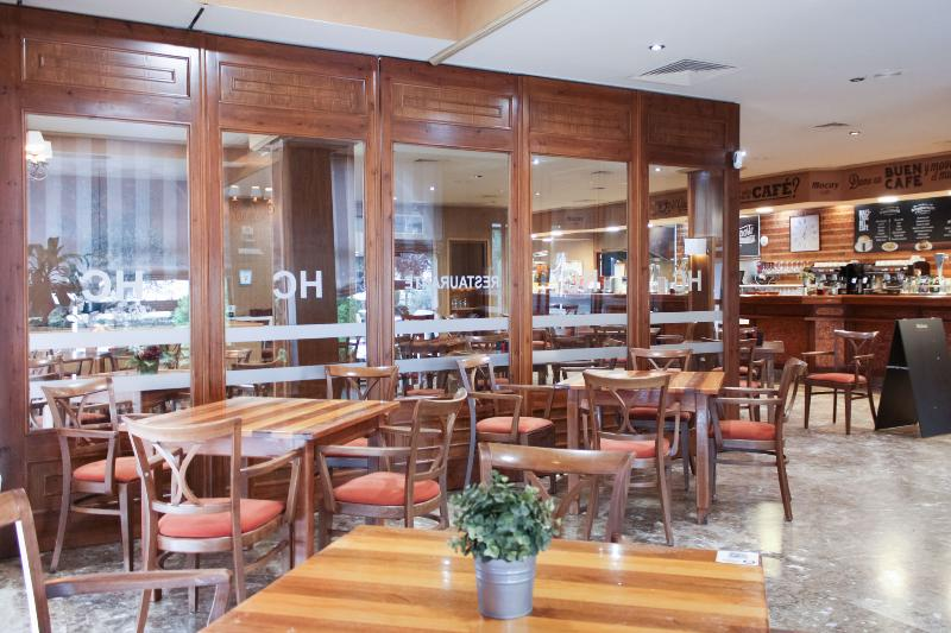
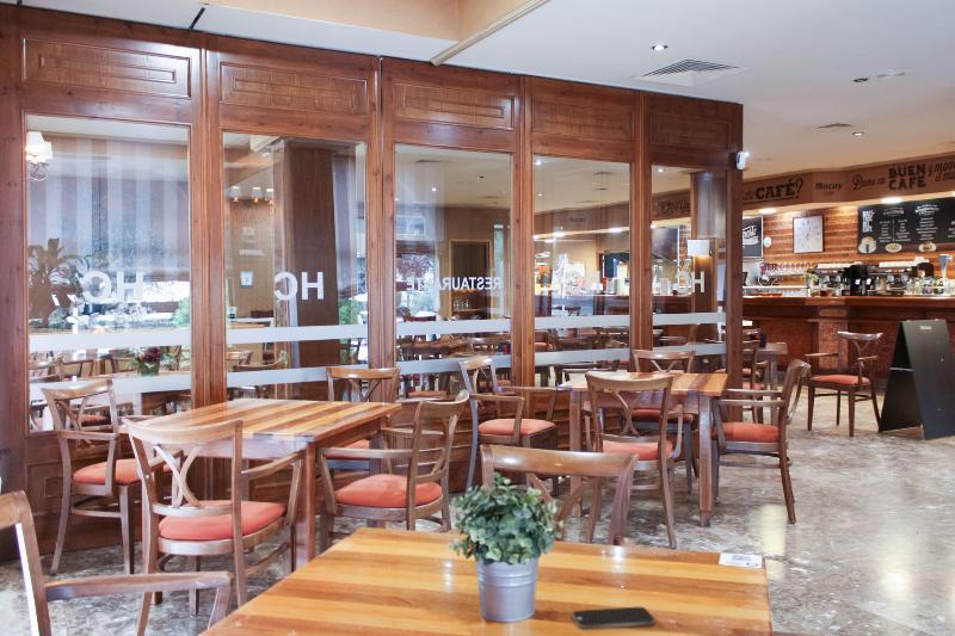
+ smartphone [571,606,657,630]
